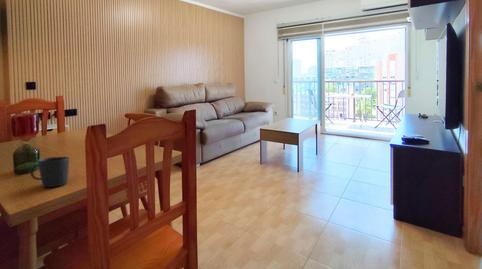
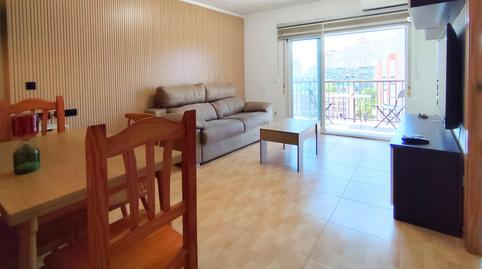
- cup [29,156,70,188]
